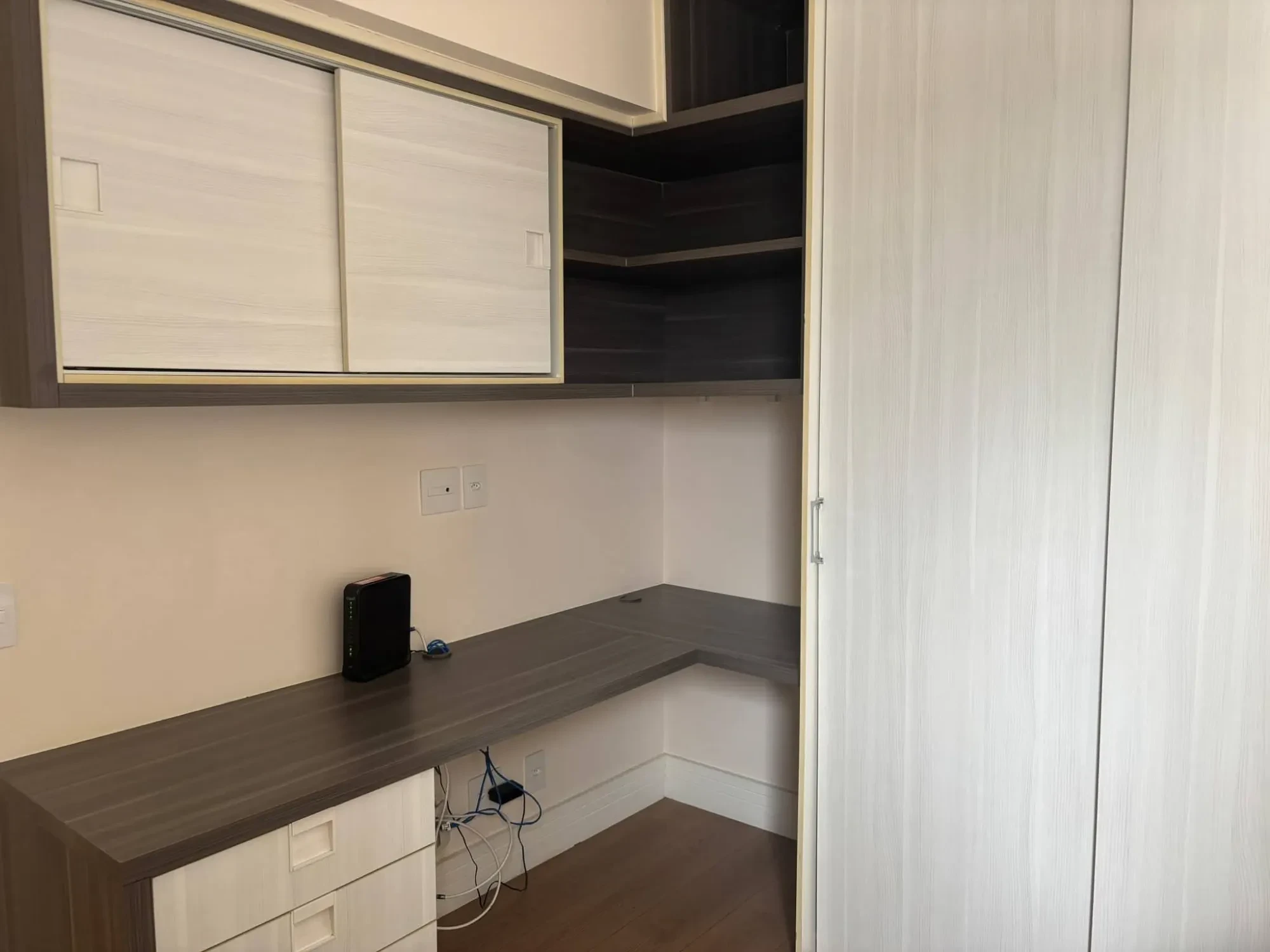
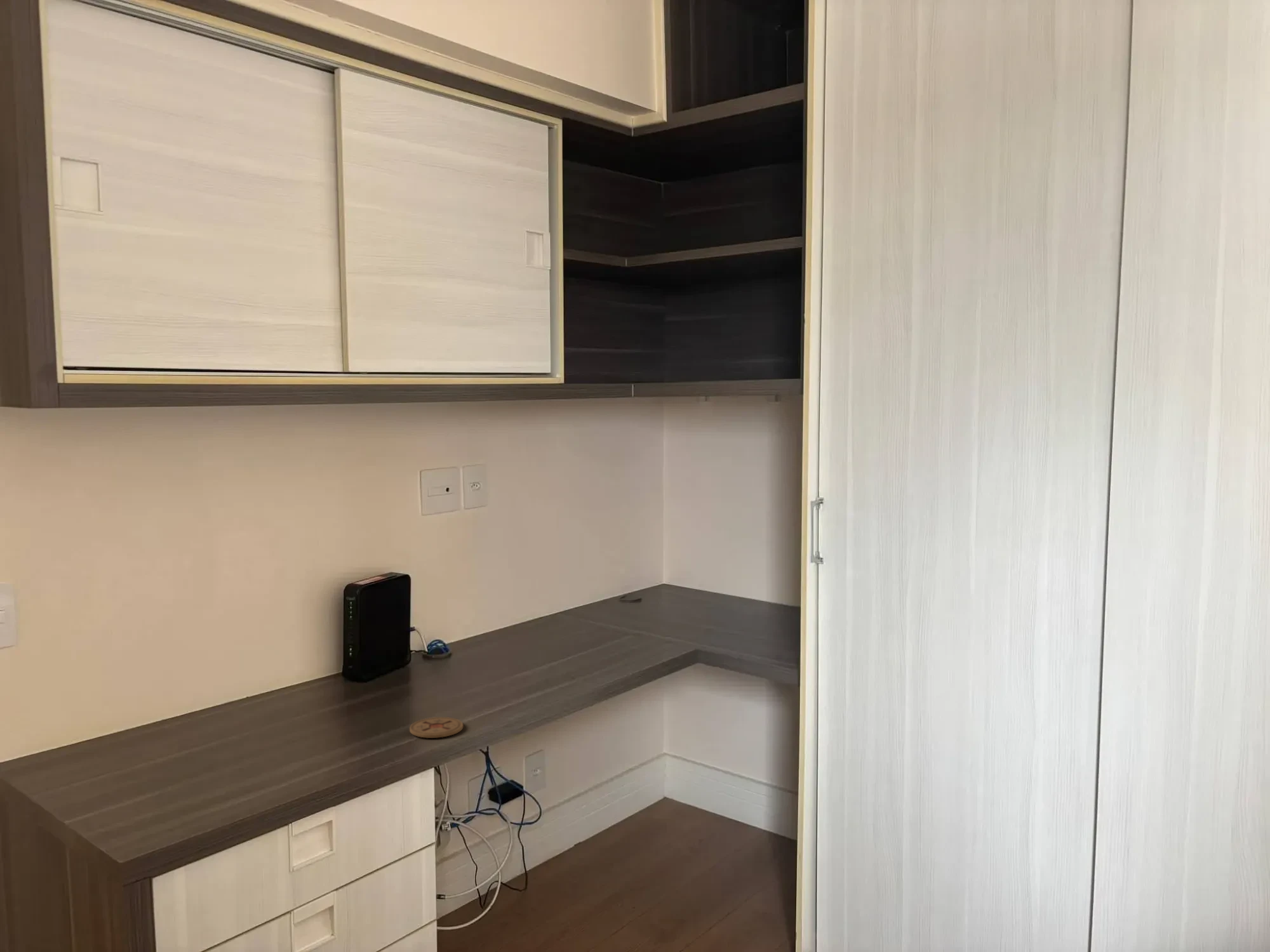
+ coaster [409,717,464,739]
